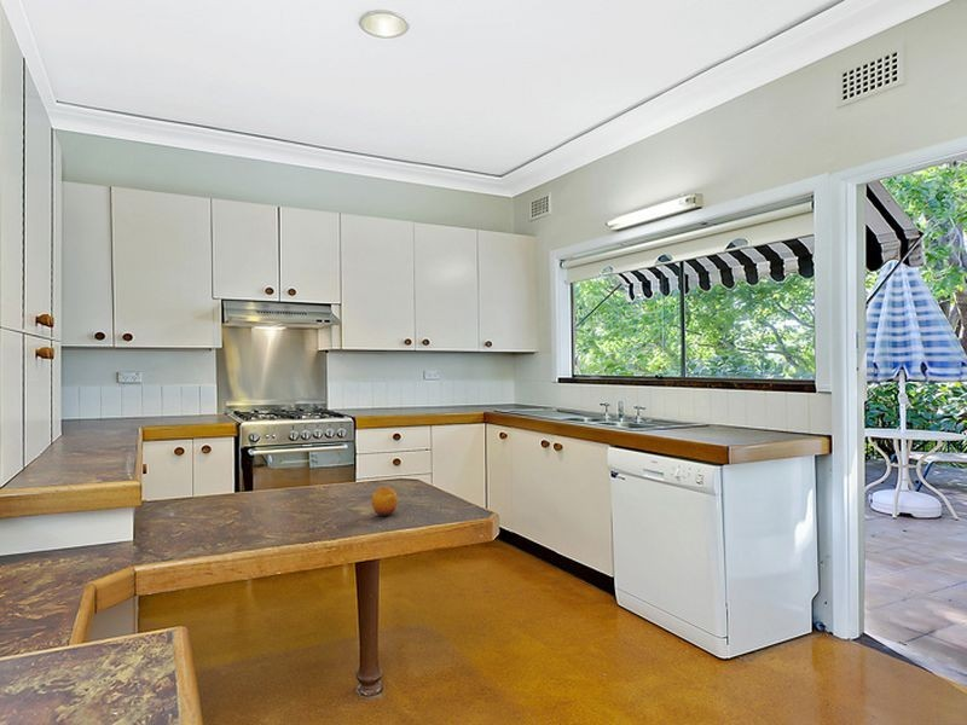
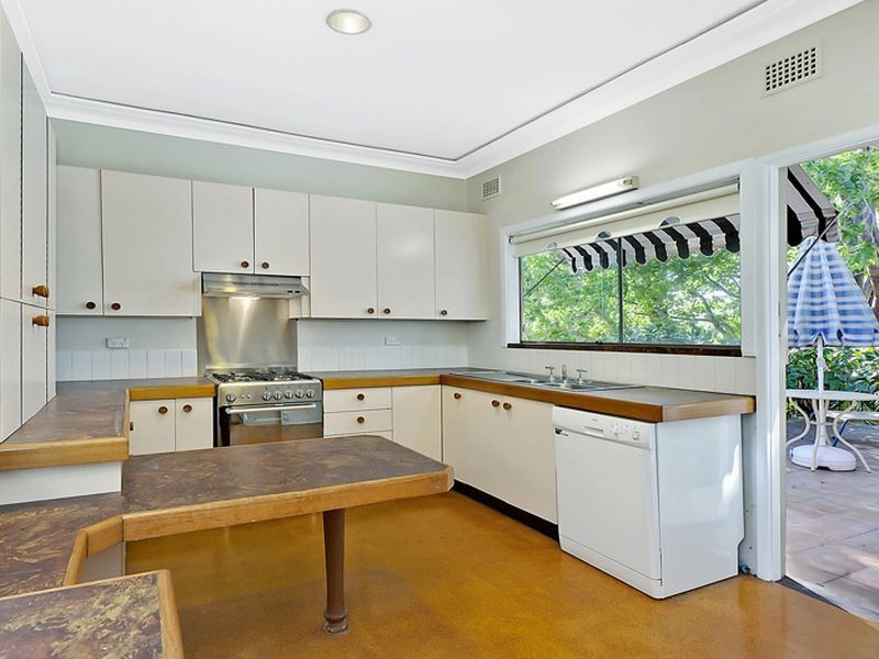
- fruit [370,486,399,517]
